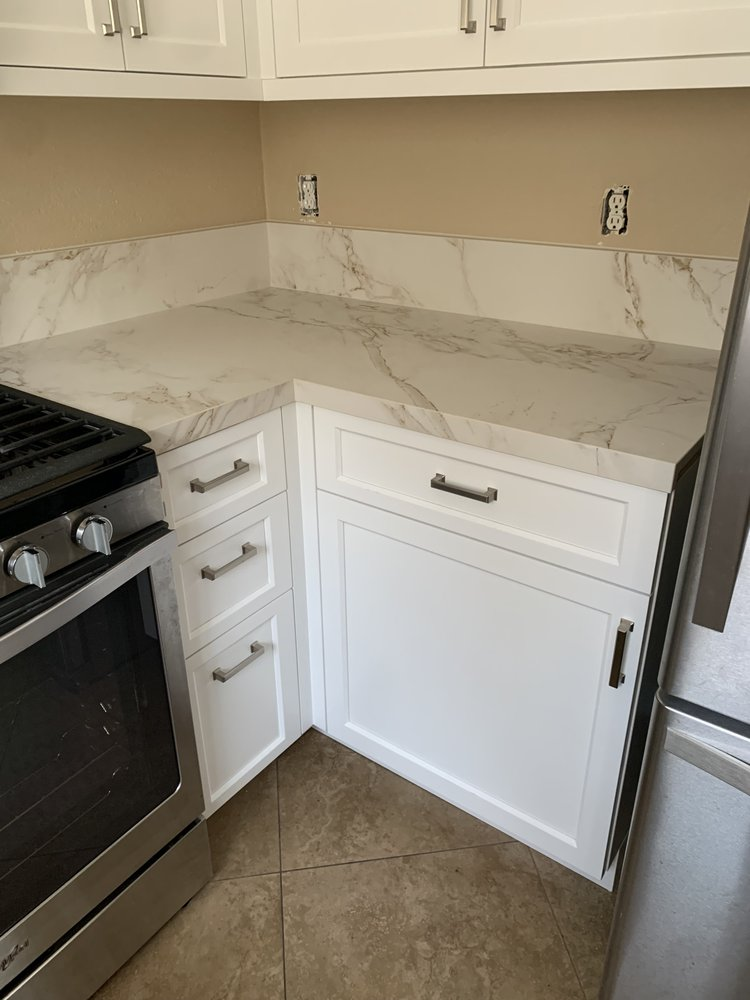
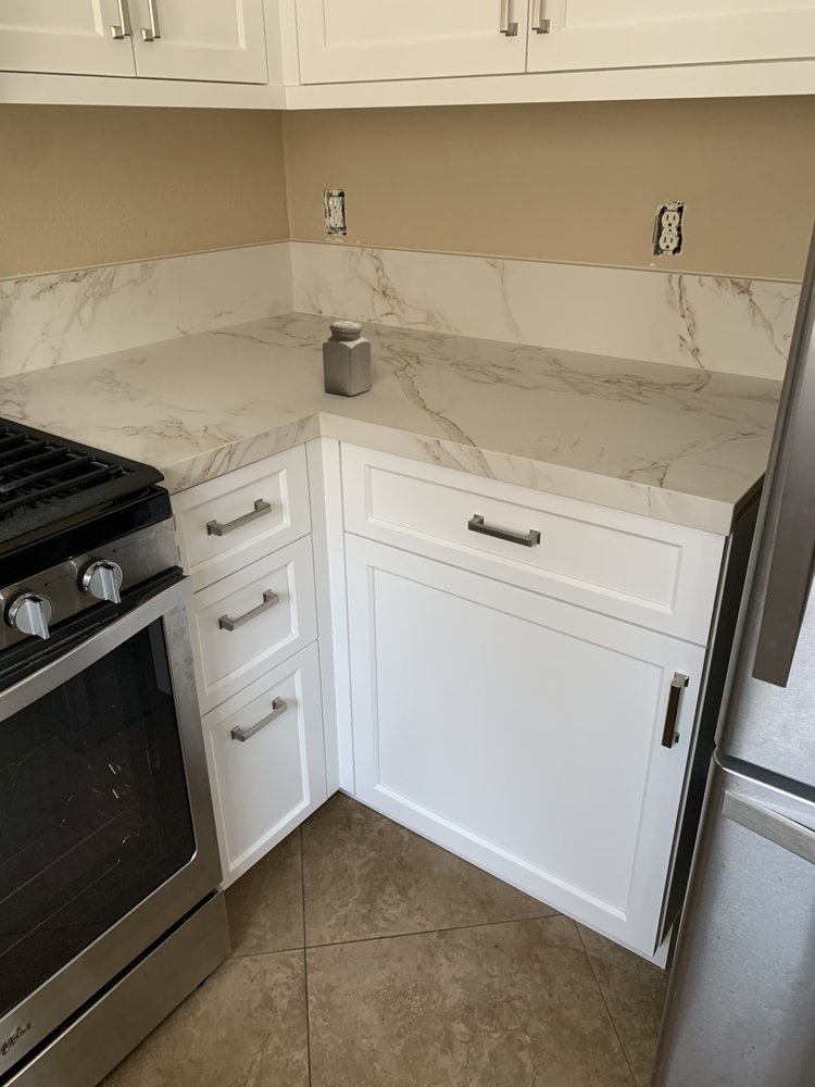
+ salt shaker [322,320,373,397]
